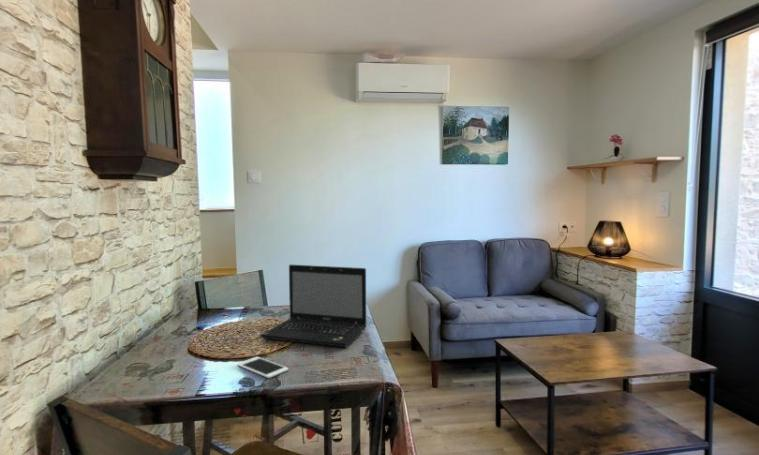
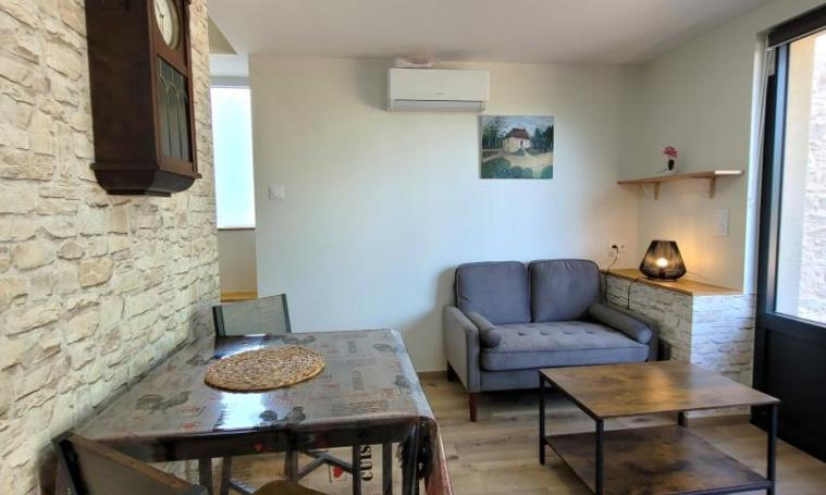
- laptop [259,264,368,348]
- cell phone [236,356,289,379]
